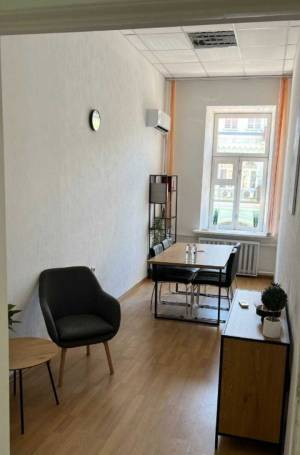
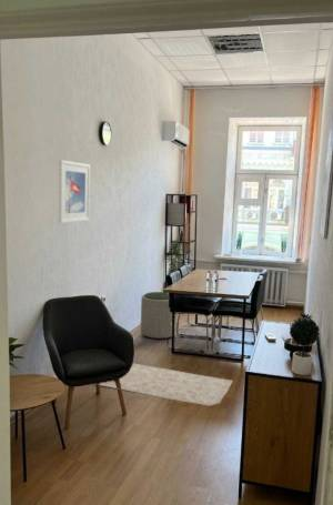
+ rug [94,363,234,406]
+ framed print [58,159,91,224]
+ ottoman [140,291,178,340]
